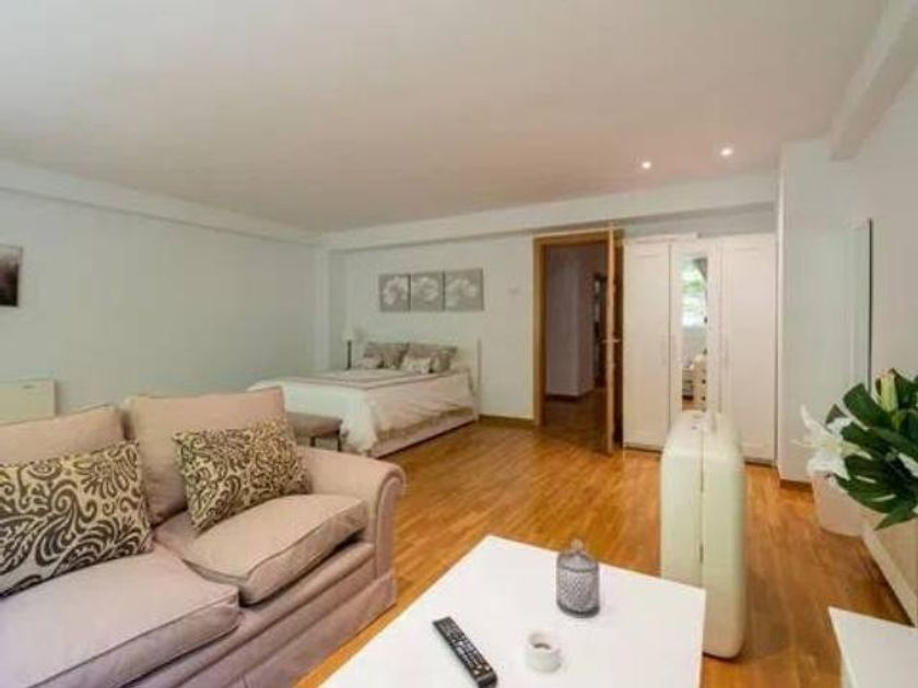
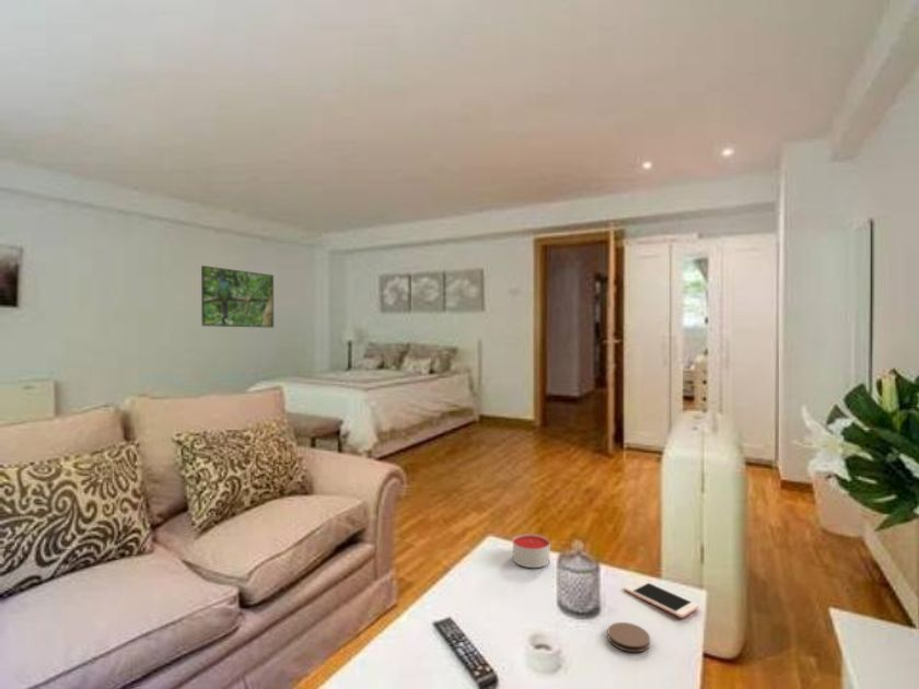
+ cell phone [624,579,699,619]
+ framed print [200,265,275,328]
+ candle [512,533,550,569]
+ coaster [606,621,651,653]
